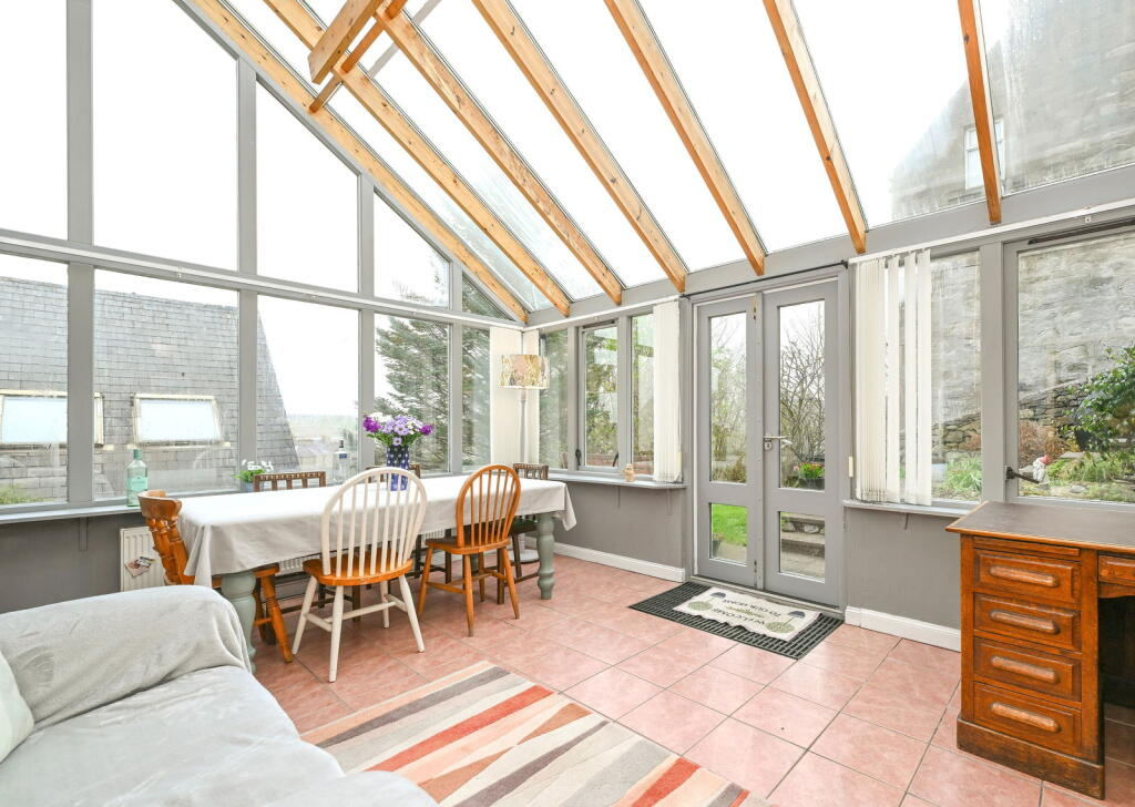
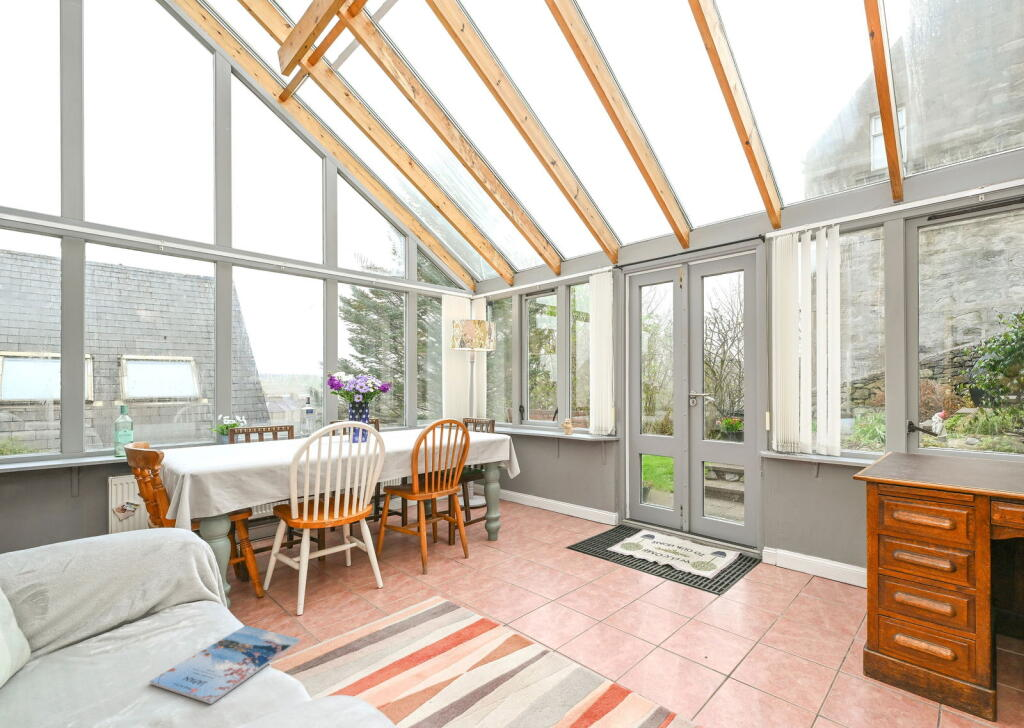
+ magazine [149,625,301,705]
